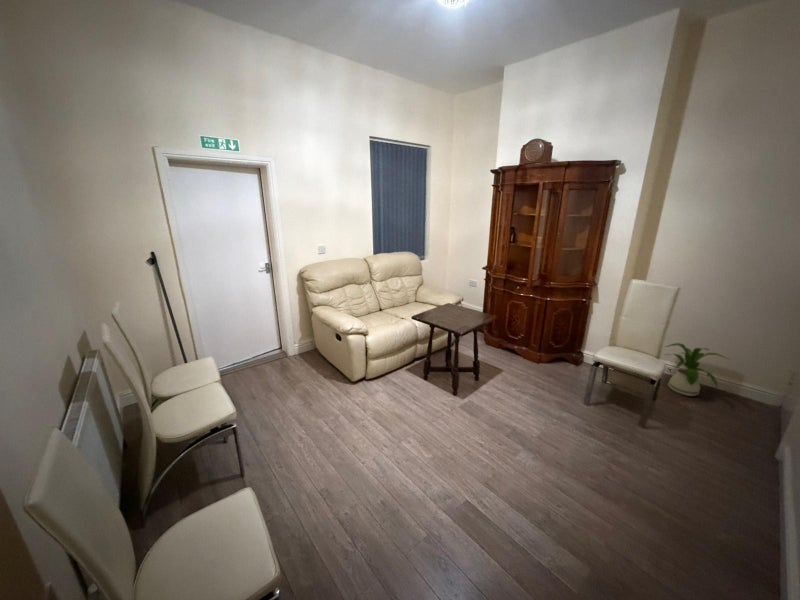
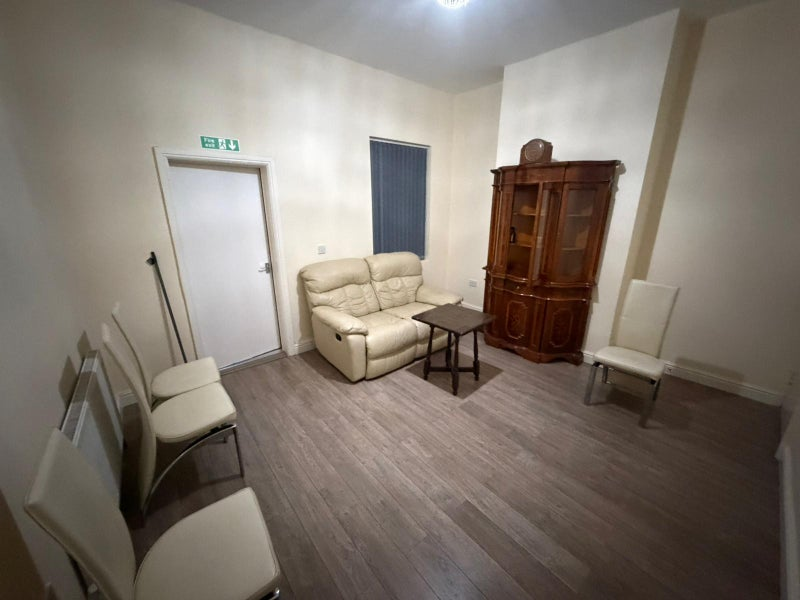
- house plant [663,342,731,397]
